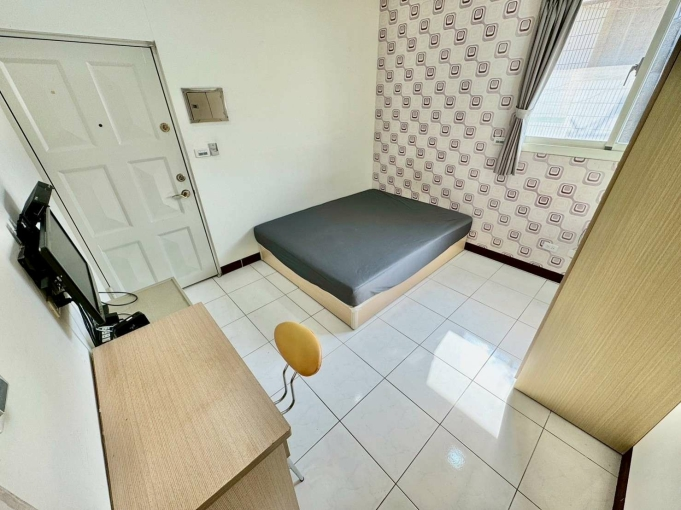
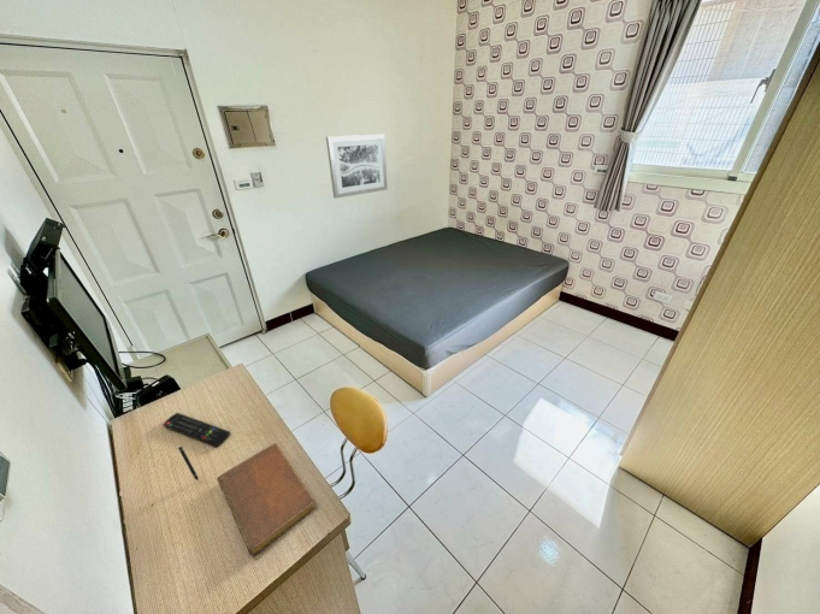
+ pen [177,445,200,482]
+ remote control [161,412,231,448]
+ notebook [216,442,318,557]
+ wall art [325,134,389,200]
